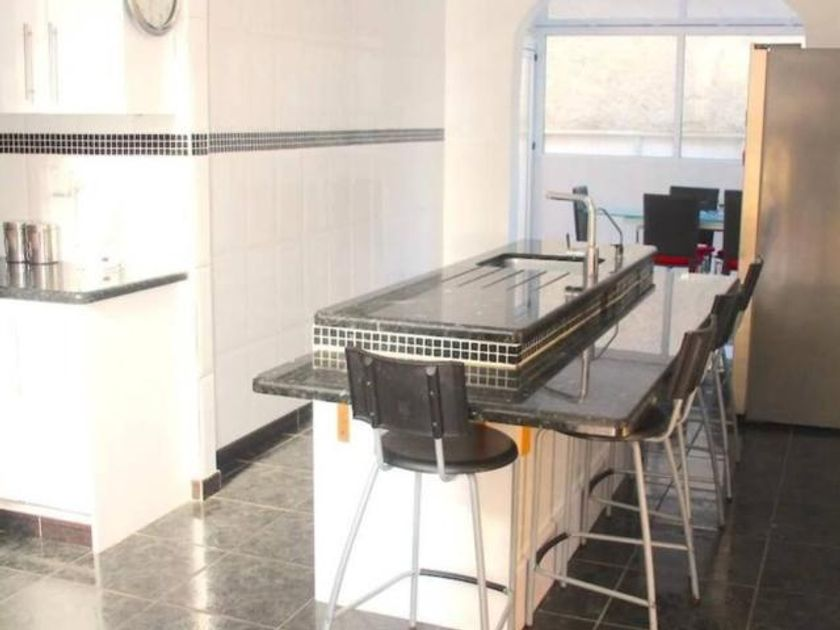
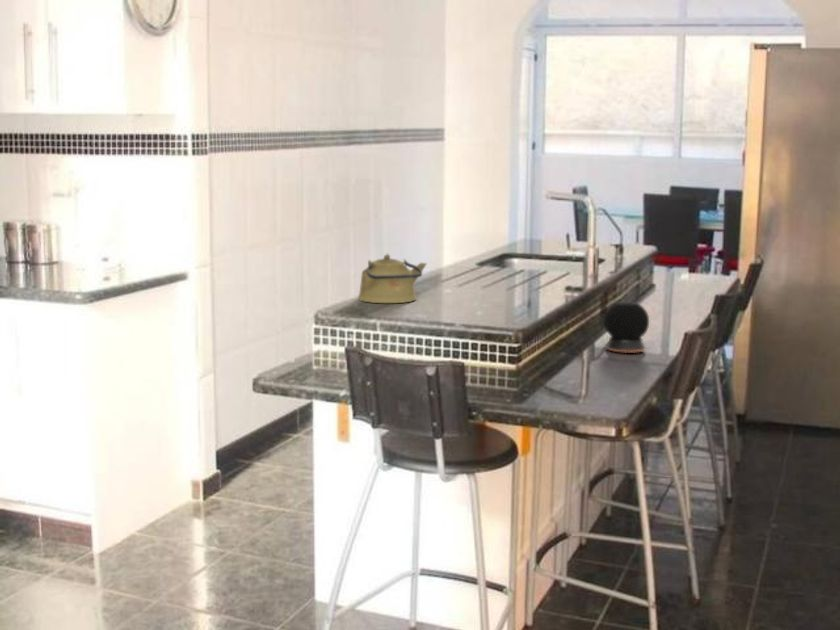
+ speaker [603,300,650,354]
+ kettle [357,252,427,304]
